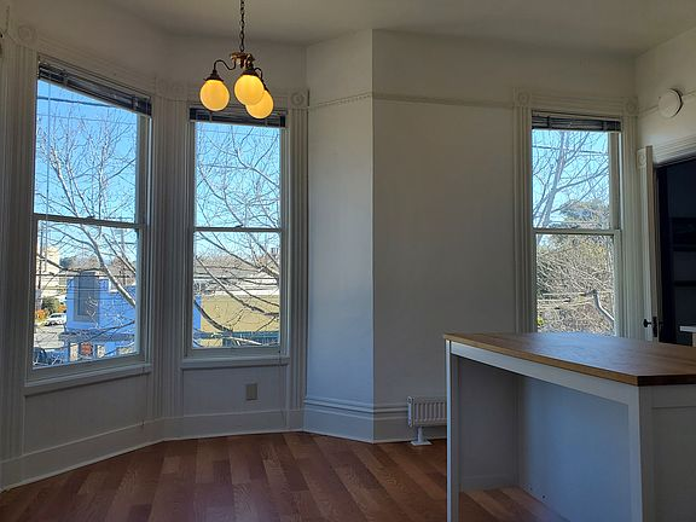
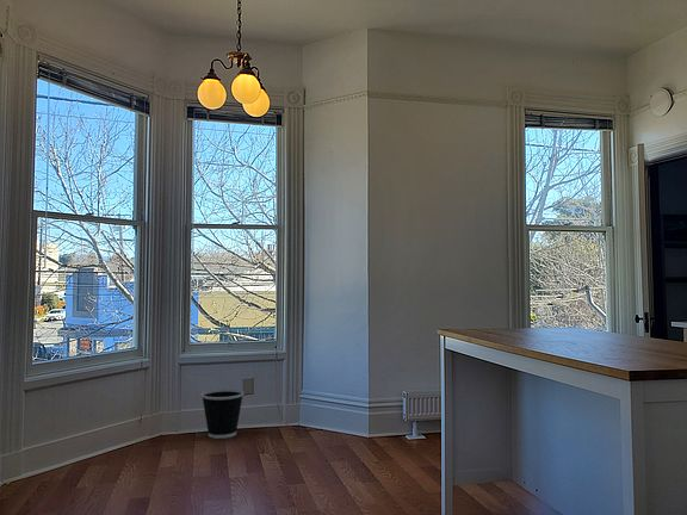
+ wastebasket [200,387,245,440]
